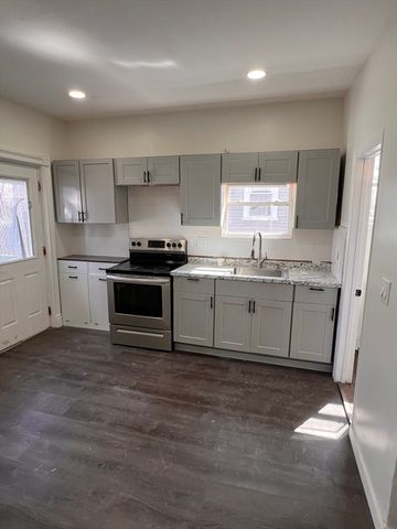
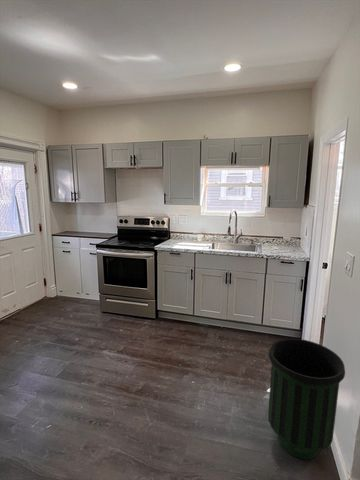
+ trash can [267,338,346,461]
